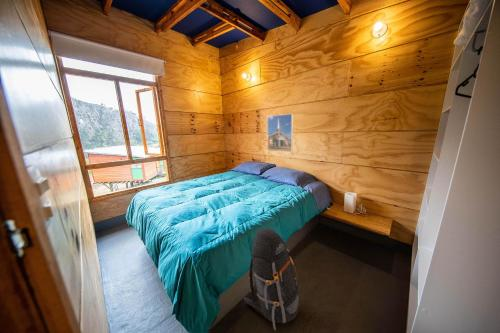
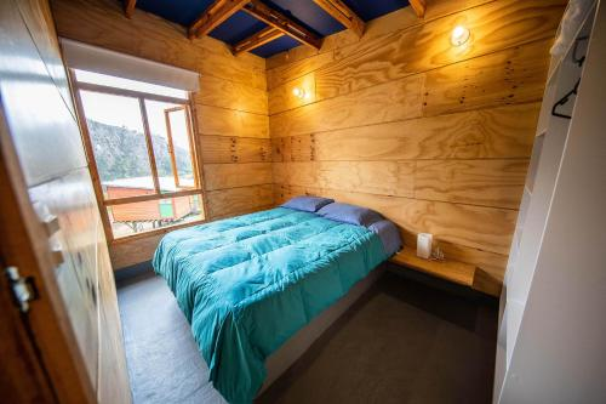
- backpack [243,227,302,331]
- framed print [266,113,294,153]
